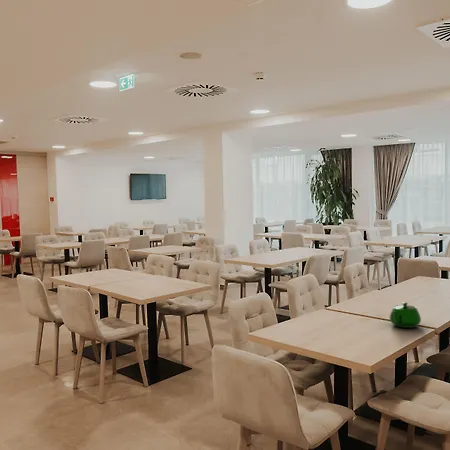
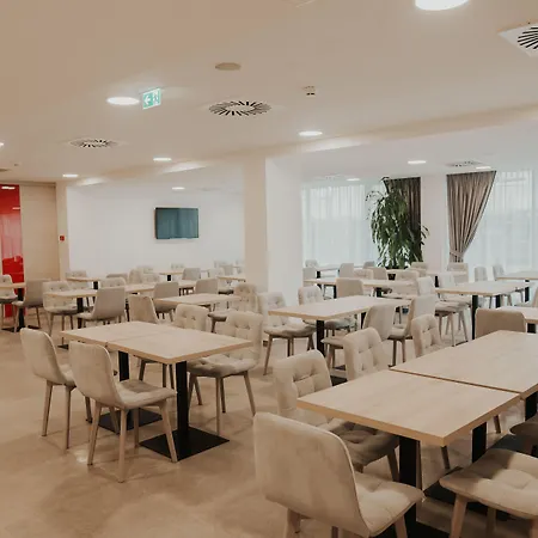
- teapot [389,301,422,329]
